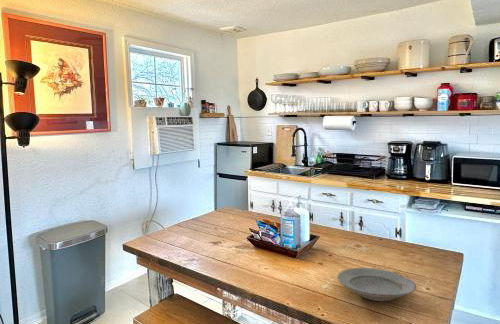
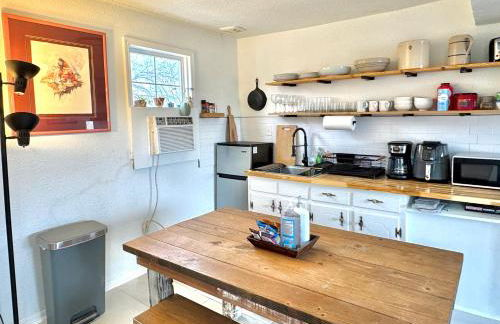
- plate [336,267,417,302]
